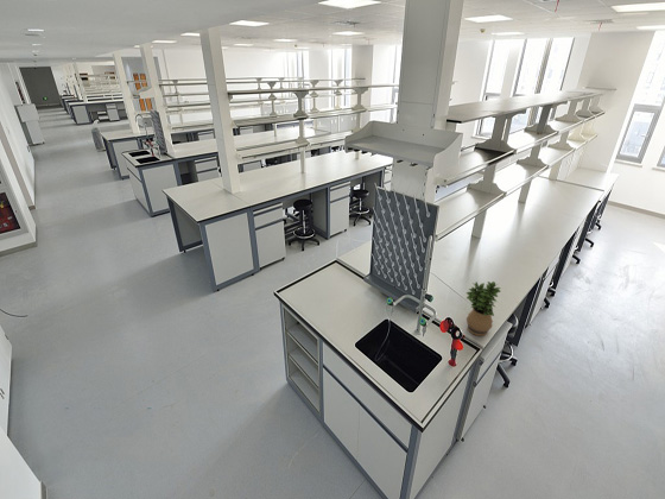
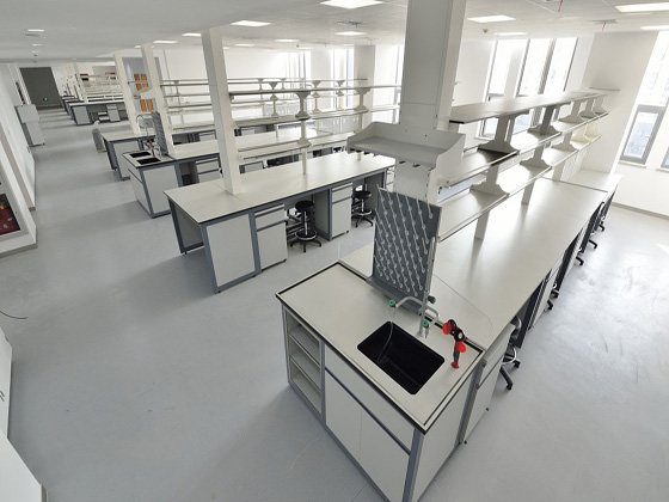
- potted plant [466,280,502,337]
